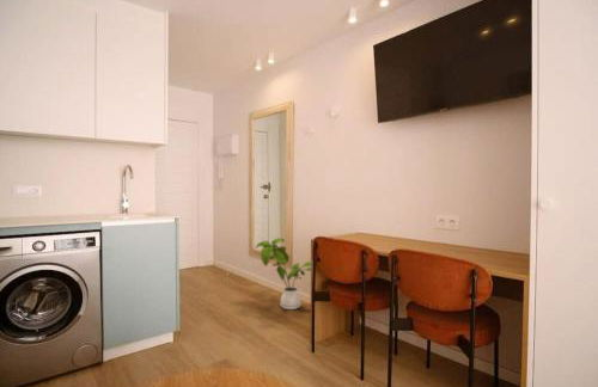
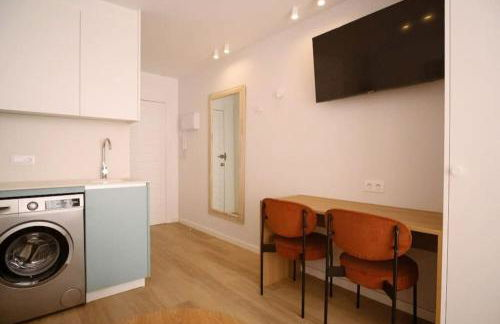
- house plant [255,236,312,311]
